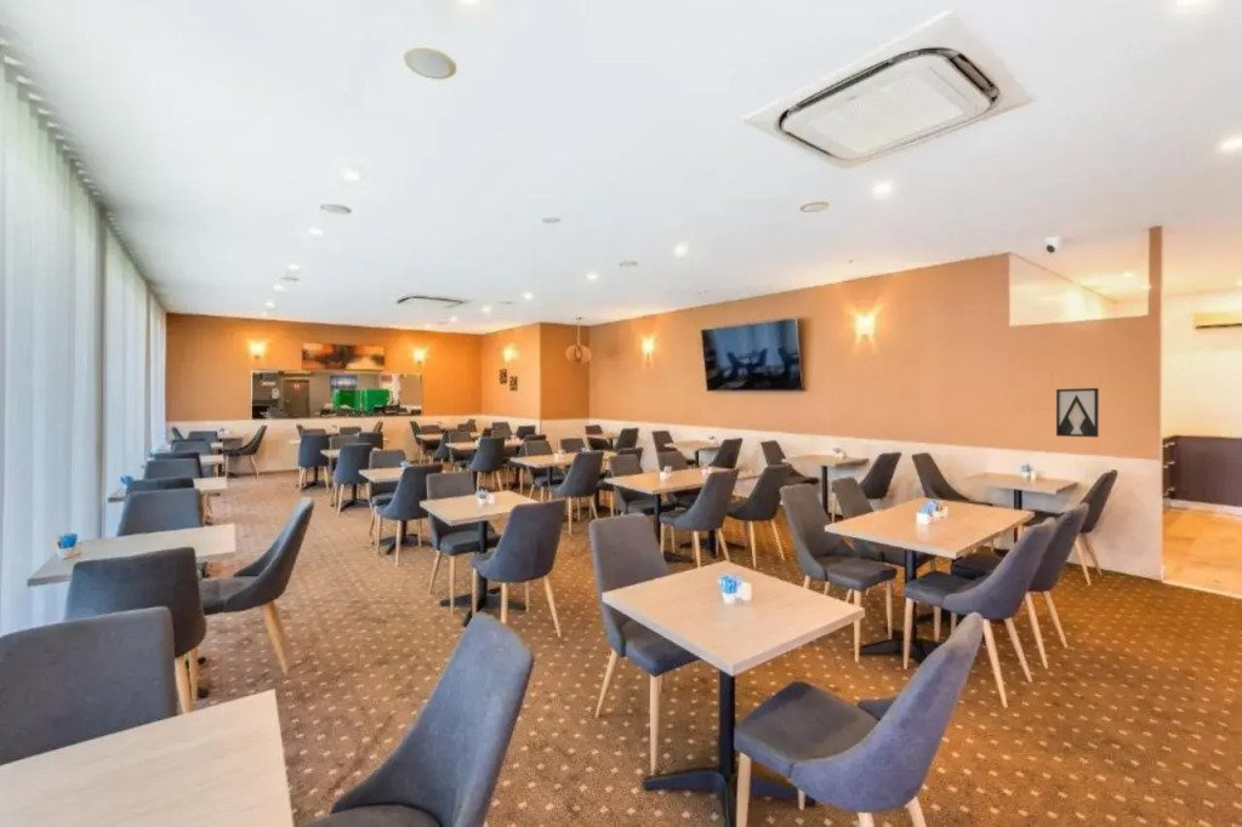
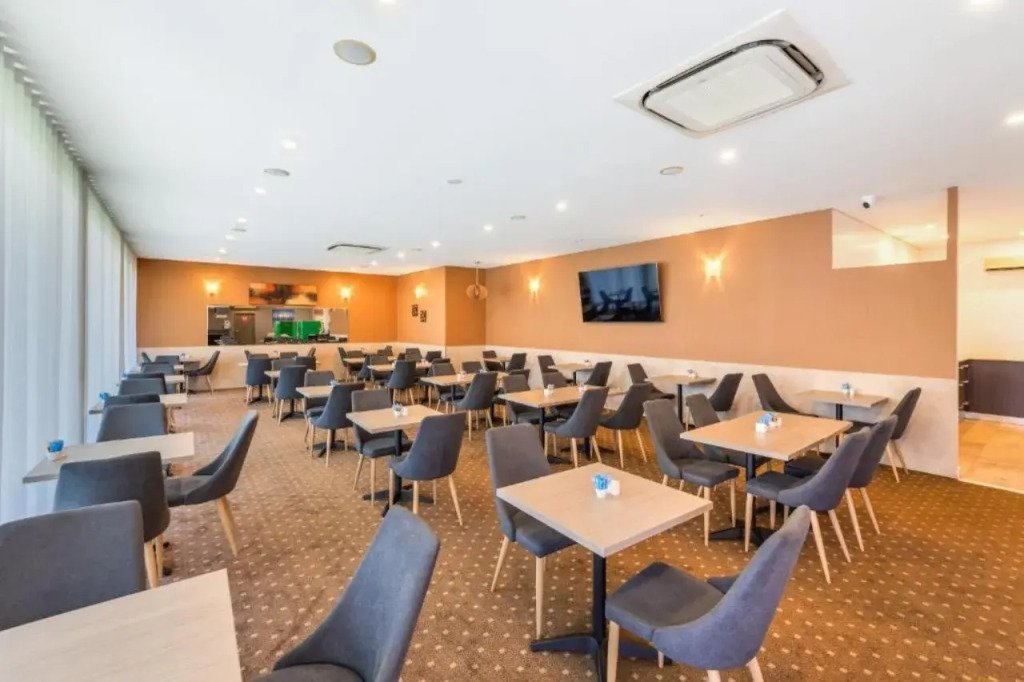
- wall art [1055,387,1100,438]
